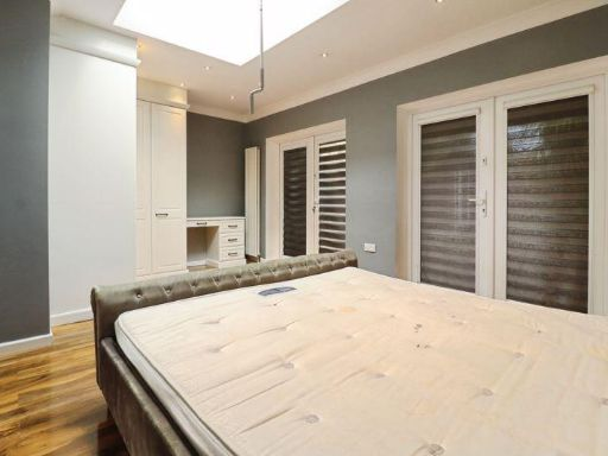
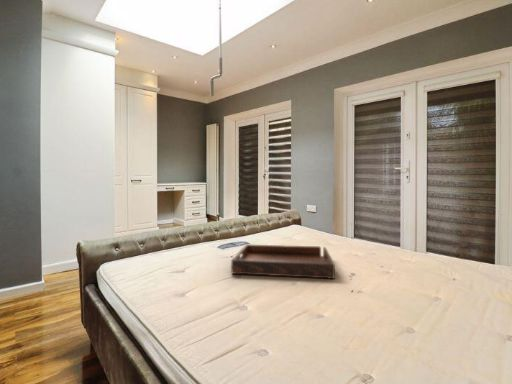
+ serving tray [230,243,336,280]
